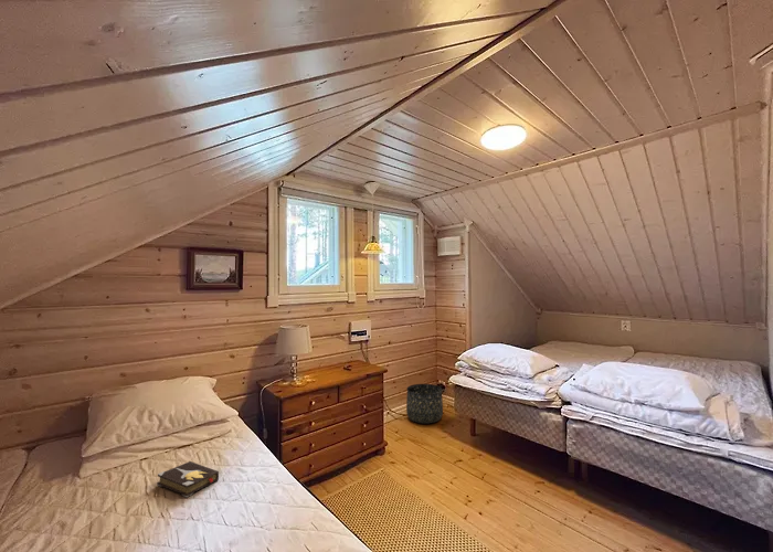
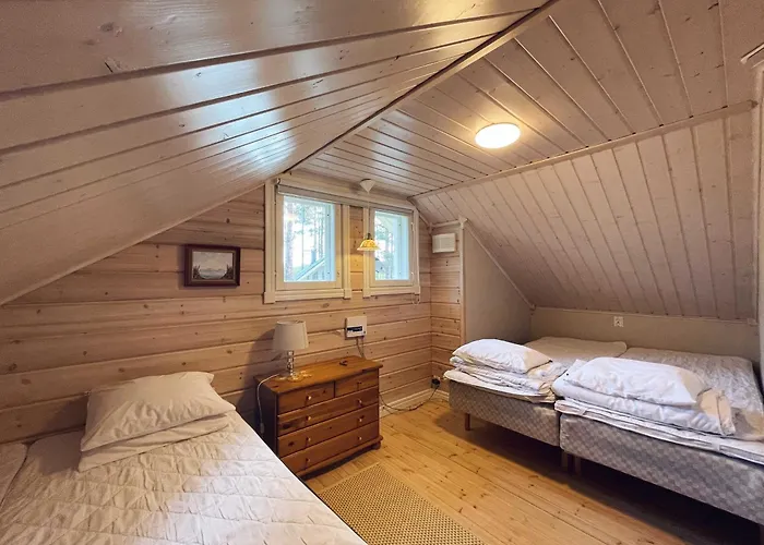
- basket [405,383,444,424]
- hardback book [156,460,220,498]
